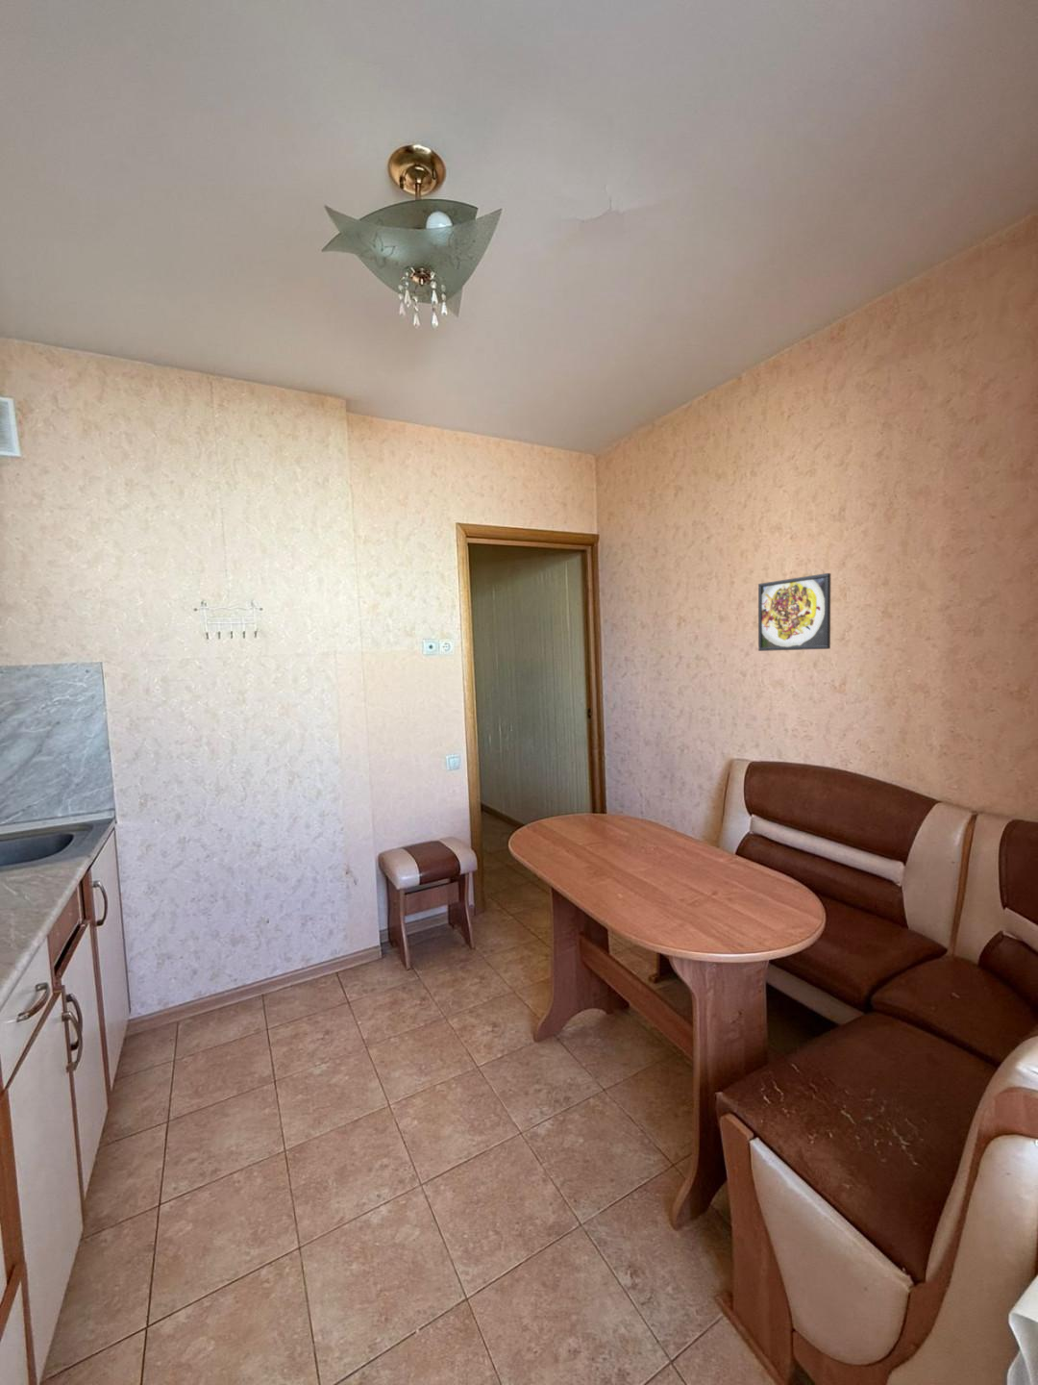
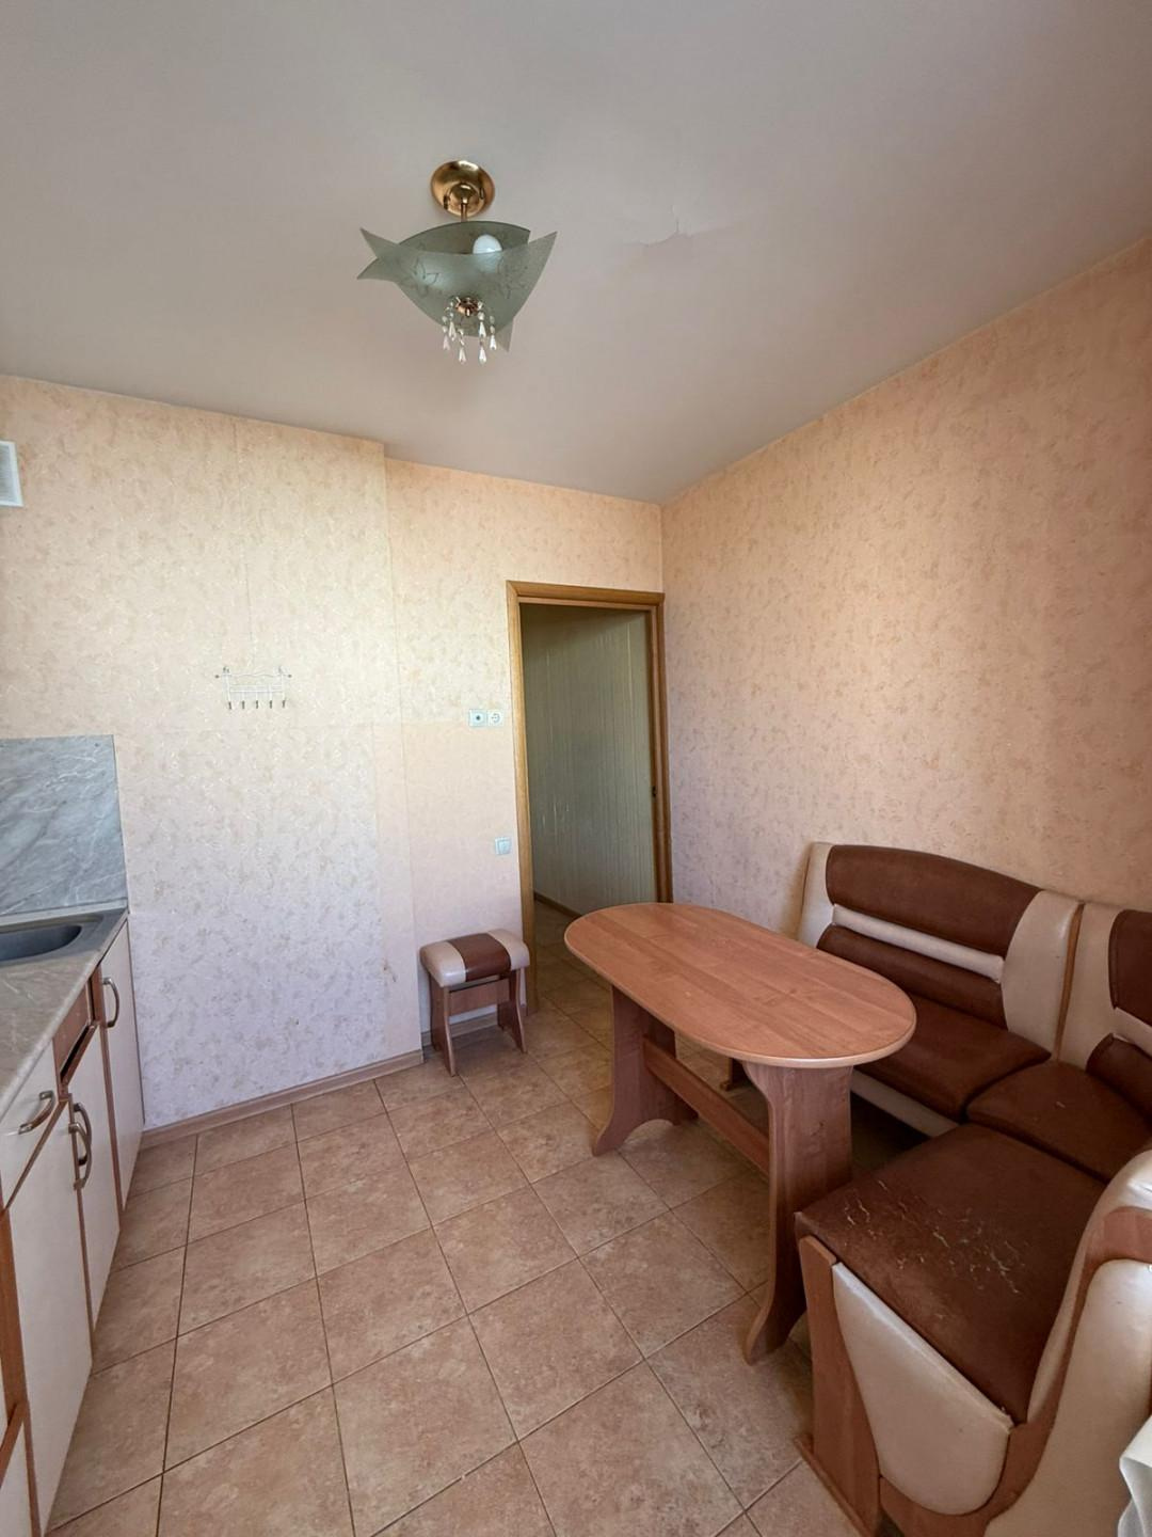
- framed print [758,573,831,652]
